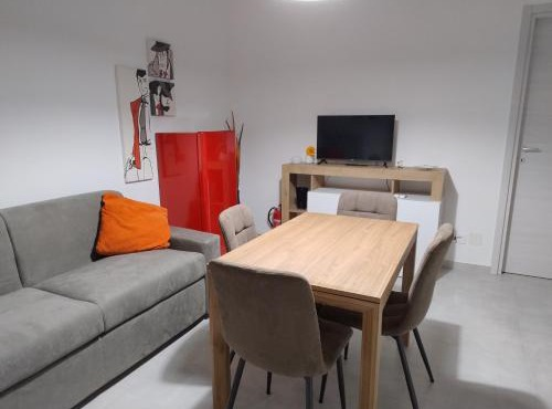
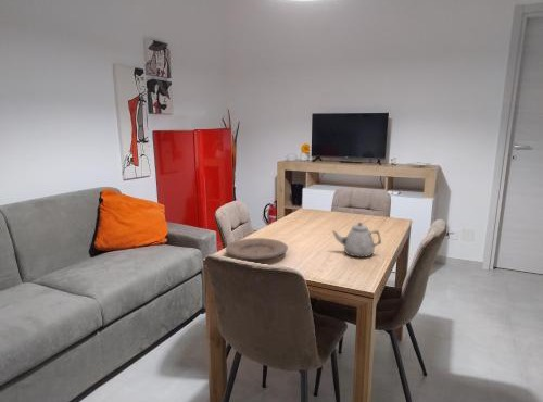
+ plate [225,237,289,261]
+ teapot [331,222,382,259]
